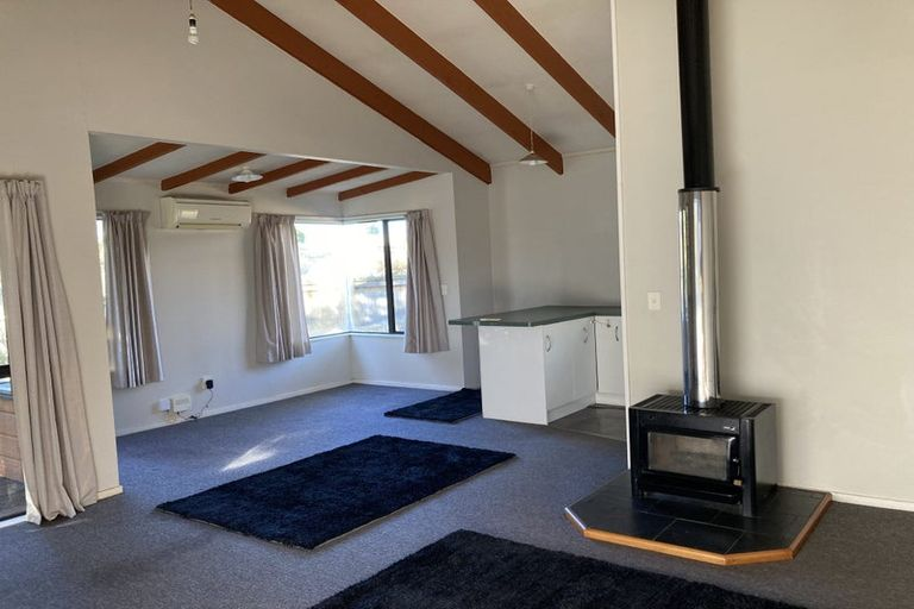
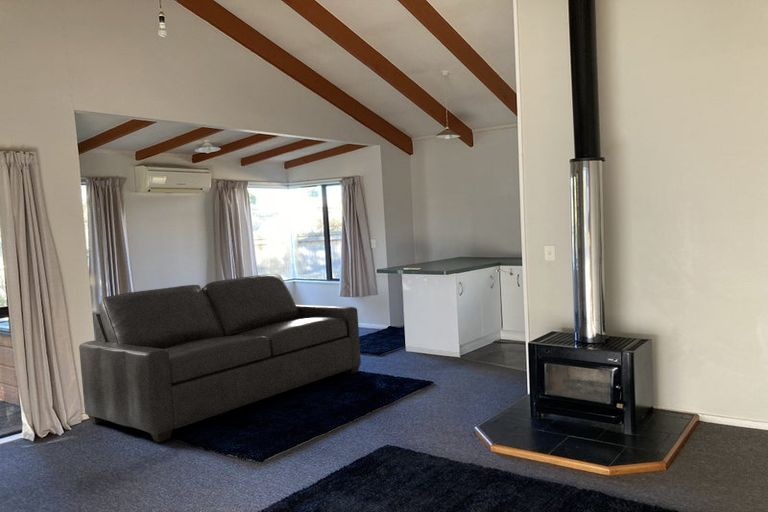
+ sofa [78,273,362,443]
